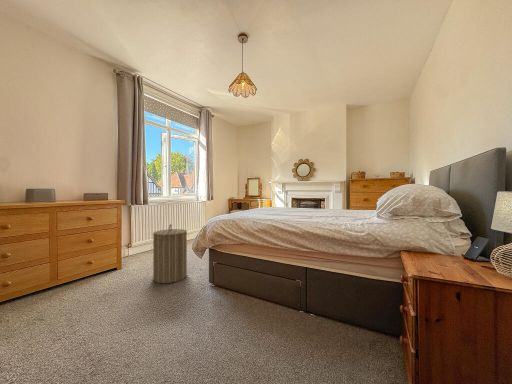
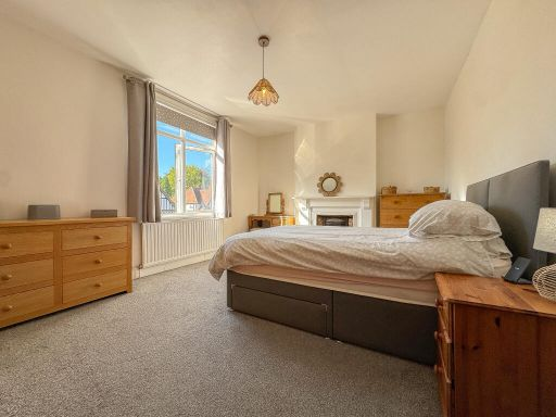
- laundry hamper [152,224,188,284]
